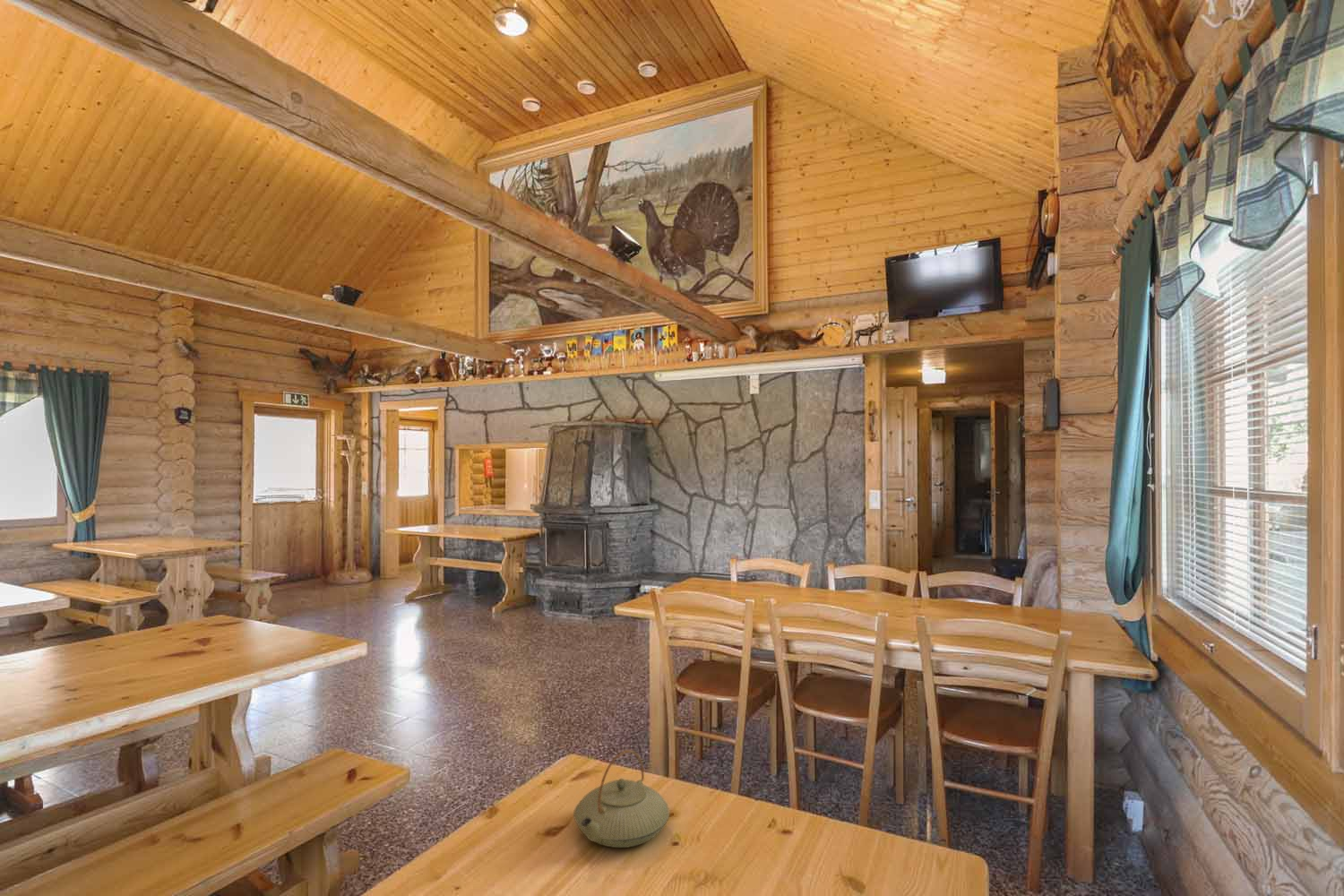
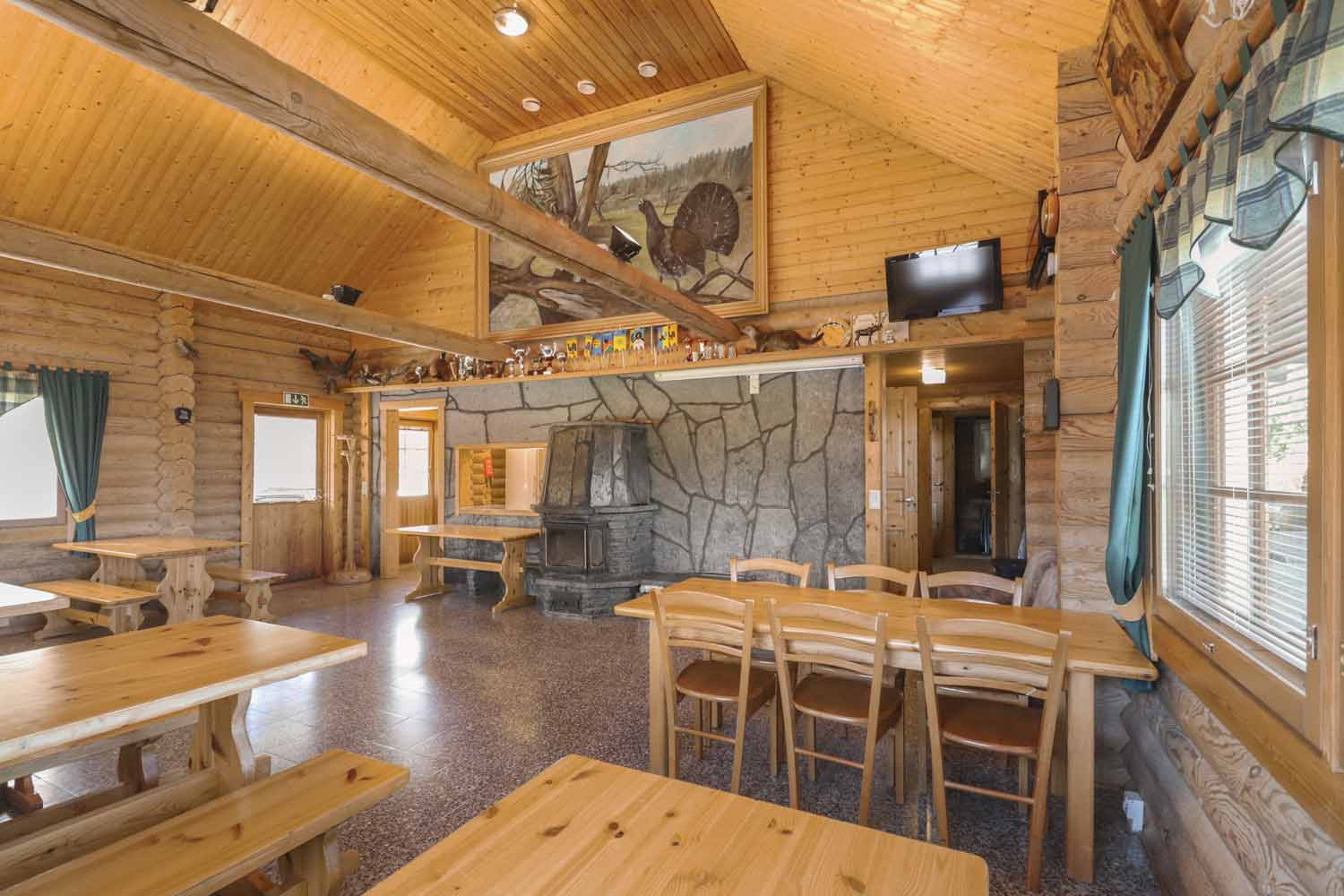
- teapot [573,749,670,849]
